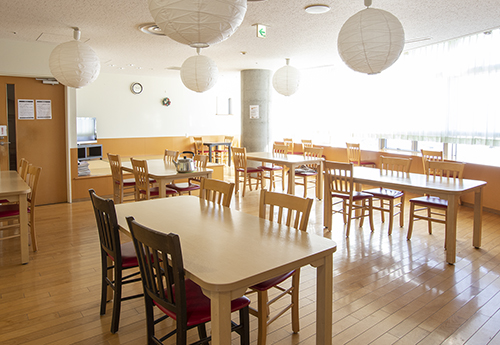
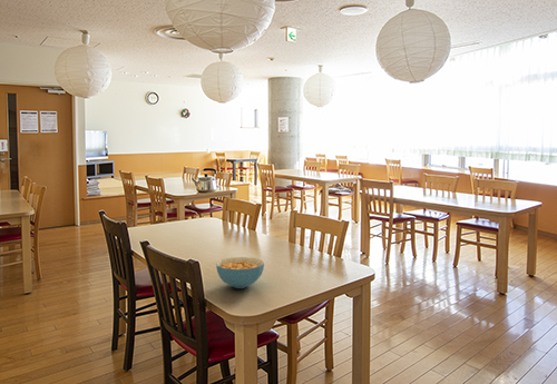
+ cereal bowl [215,256,265,289]
